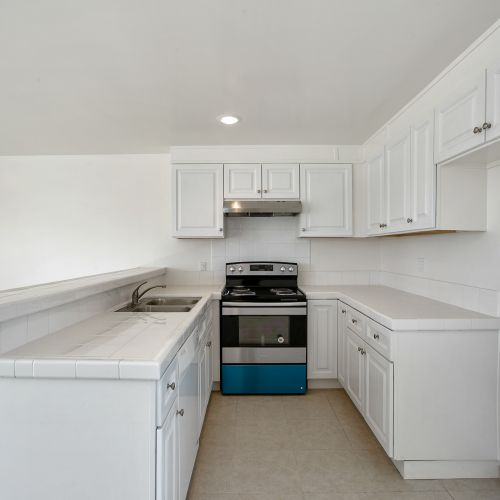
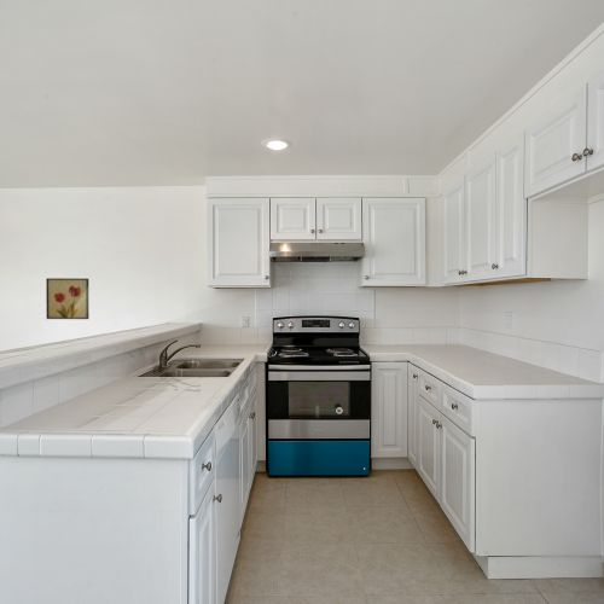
+ wall art [45,277,91,320]
